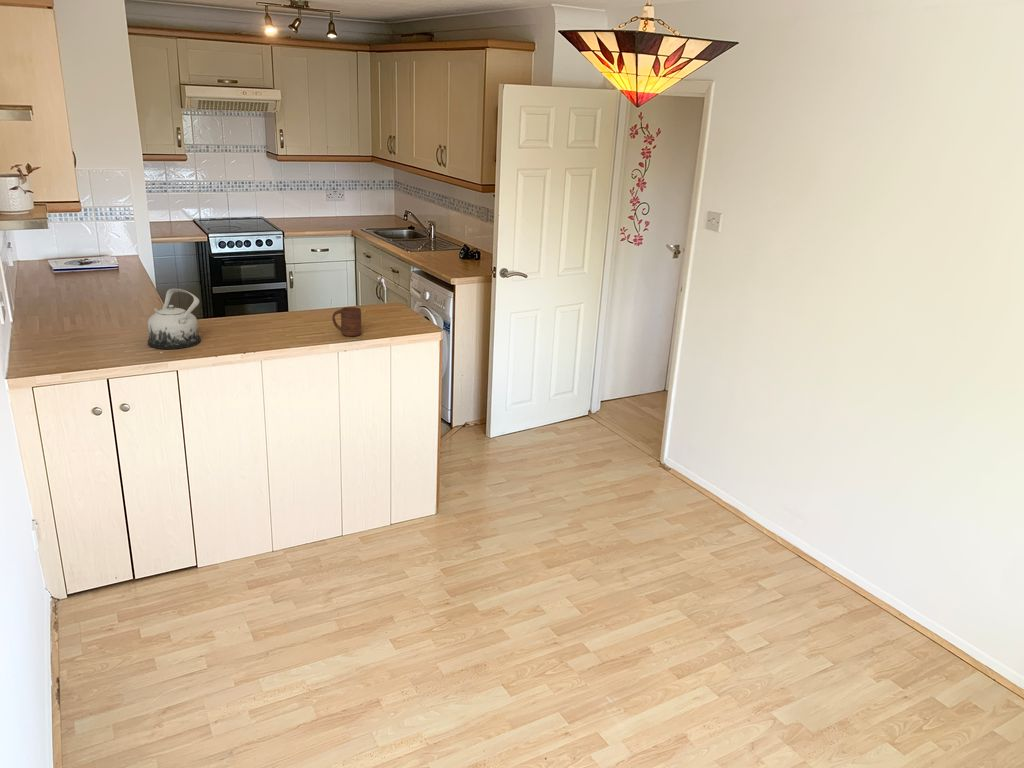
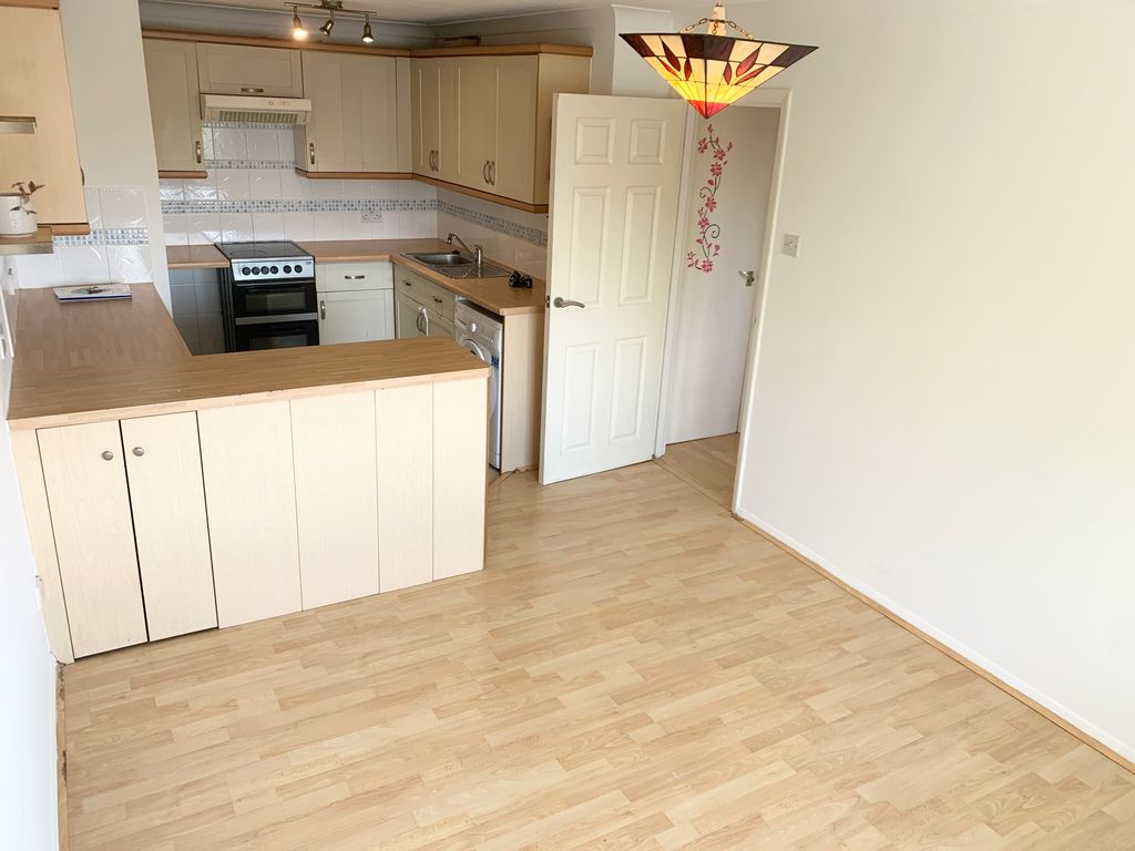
- teapot [147,288,202,350]
- cup [331,306,362,337]
